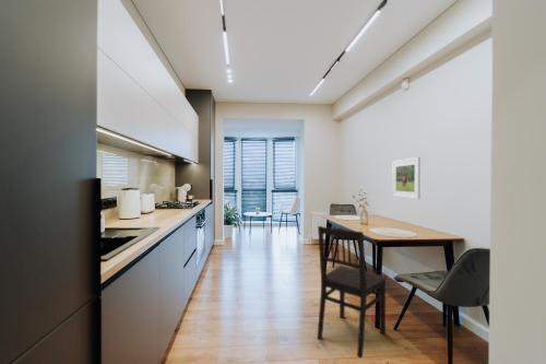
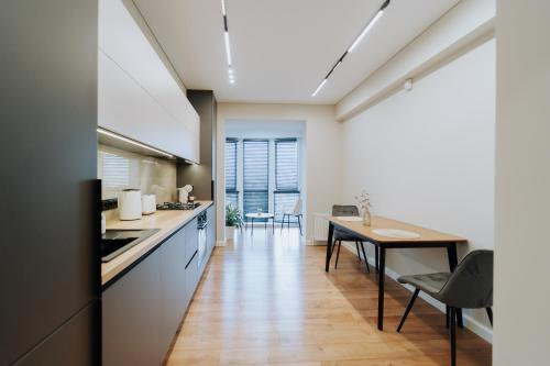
- dining chair [317,225,388,360]
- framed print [391,156,422,200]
